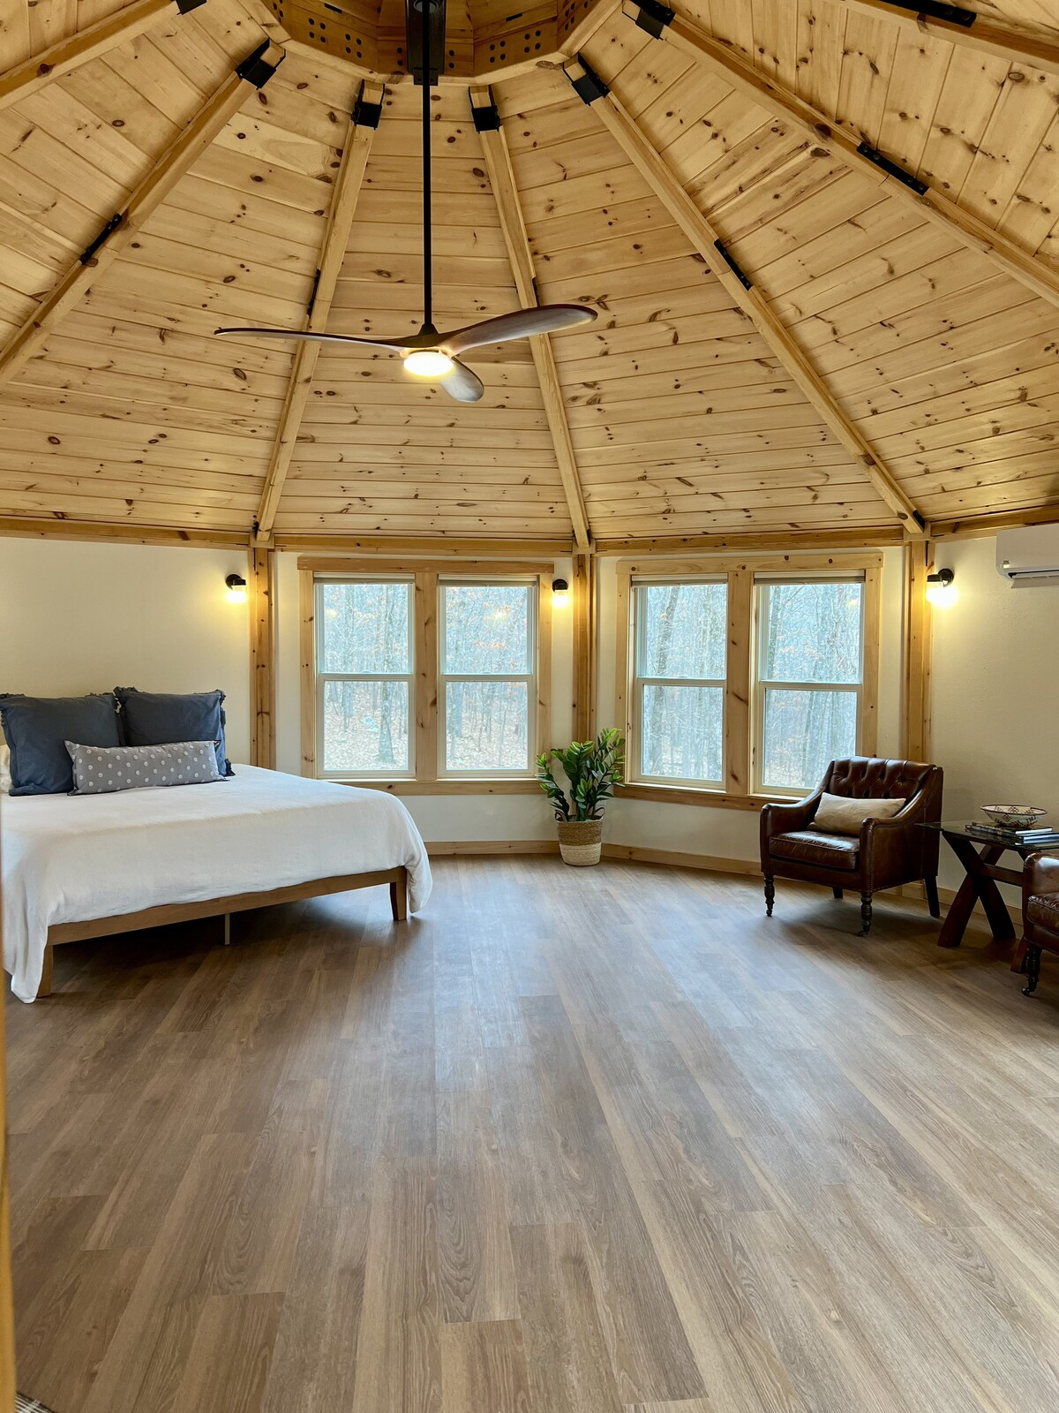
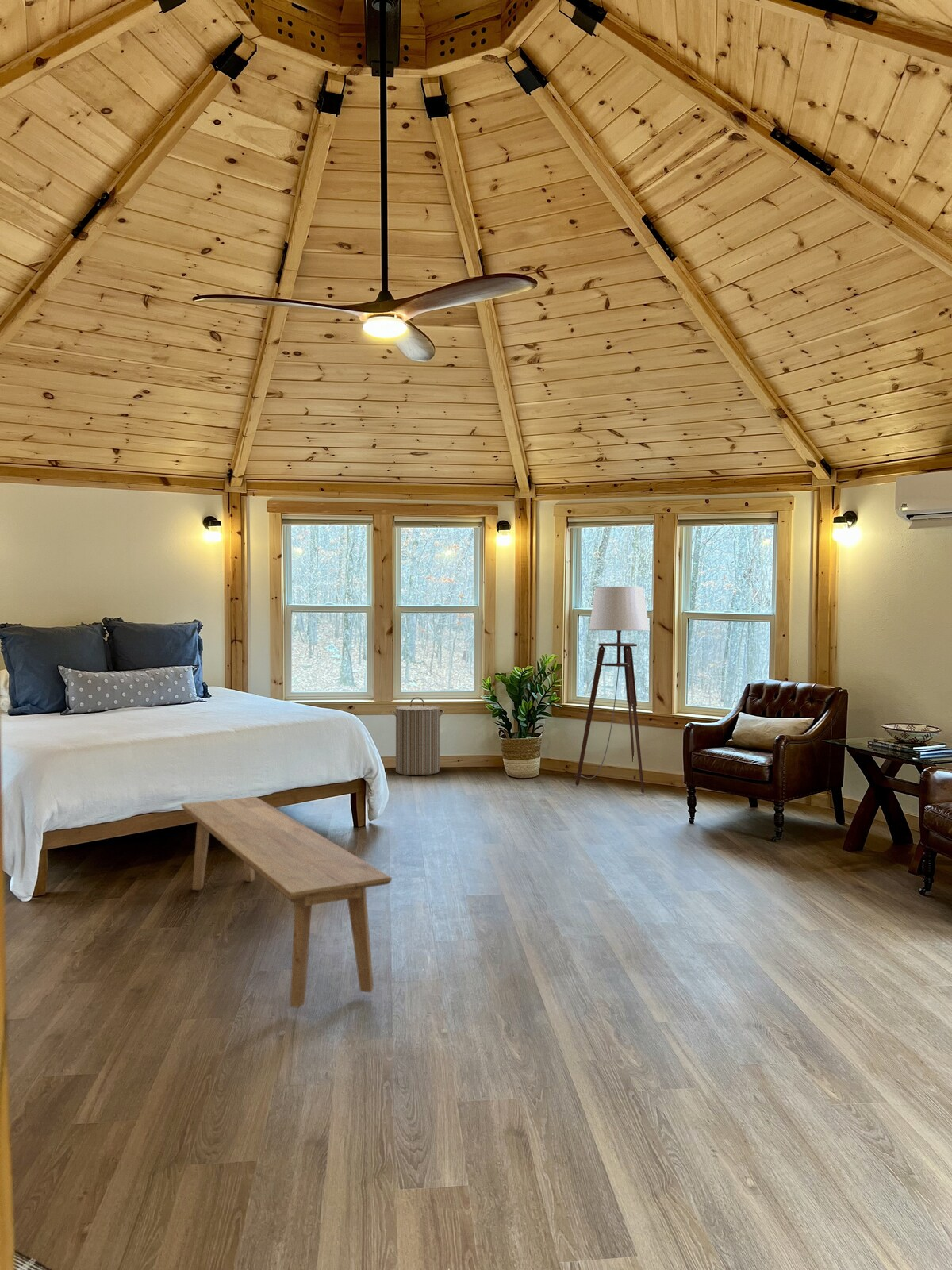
+ bench [181,796,393,1009]
+ laundry hamper [390,696,446,776]
+ floor lamp [574,586,651,794]
